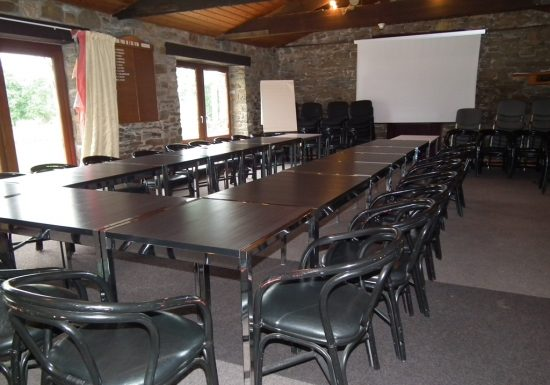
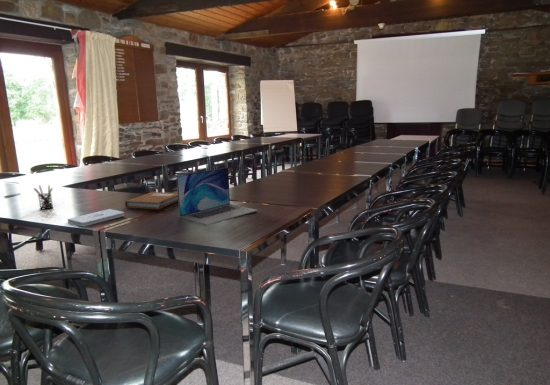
+ pen holder [33,185,54,210]
+ notebook [124,191,178,210]
+ laptop [175,167,259,226]
+ notepad [67,208,125,227]
